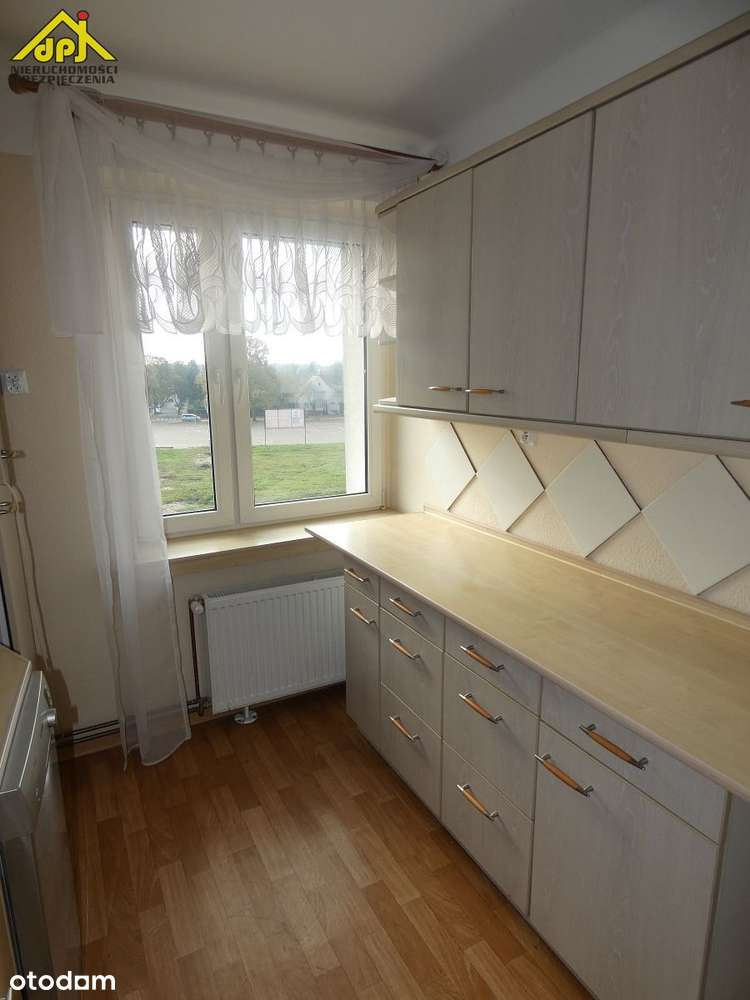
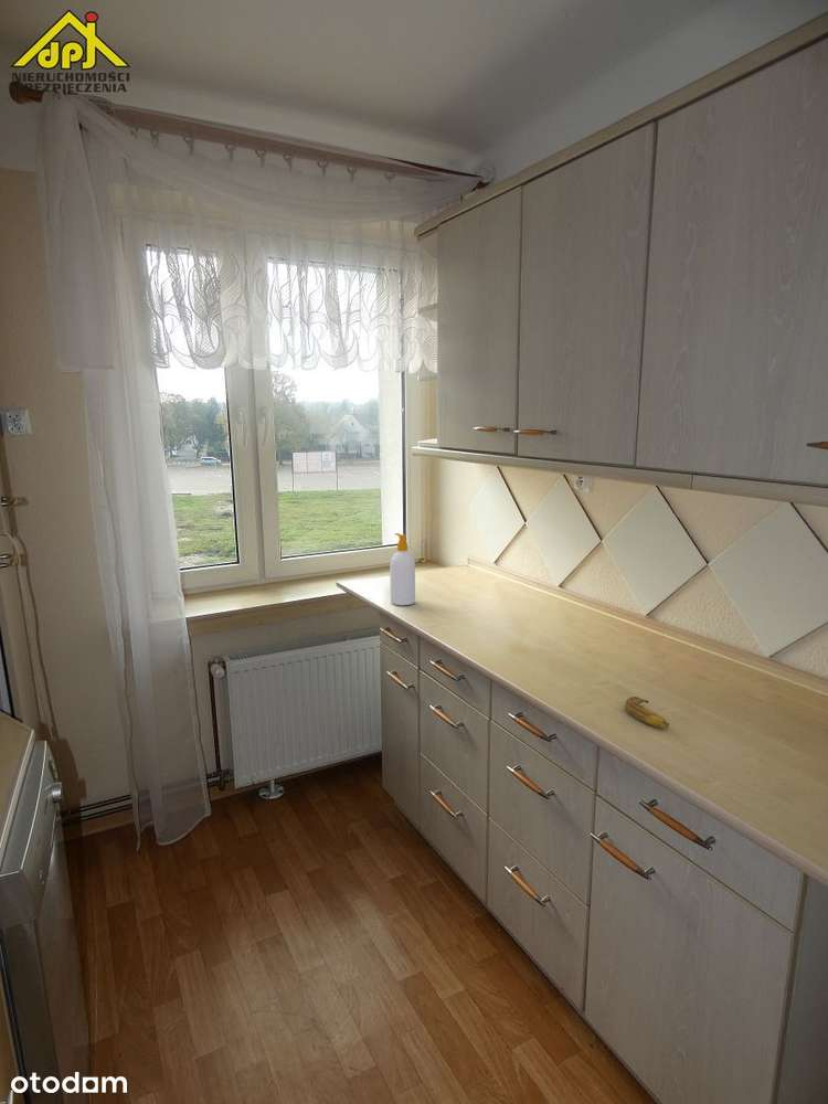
+ banana [625,696,670,729]
+ soap bottle [389,532,416,606]
